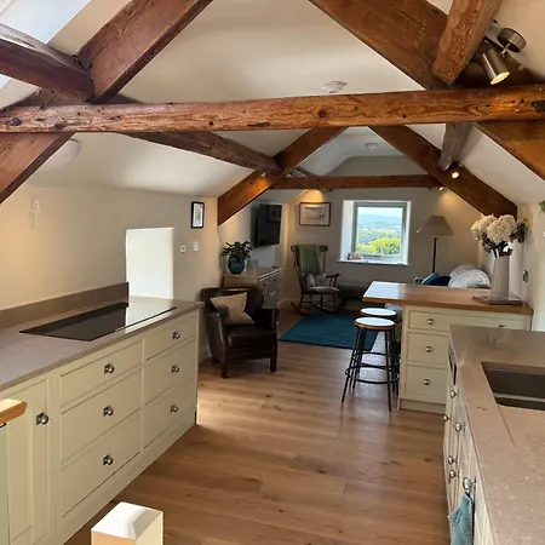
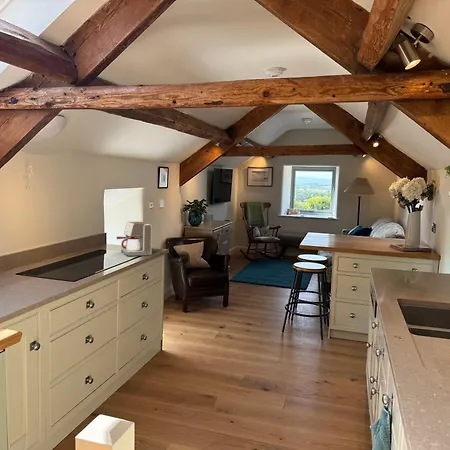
+ coffee maker [116,221,153,257]
